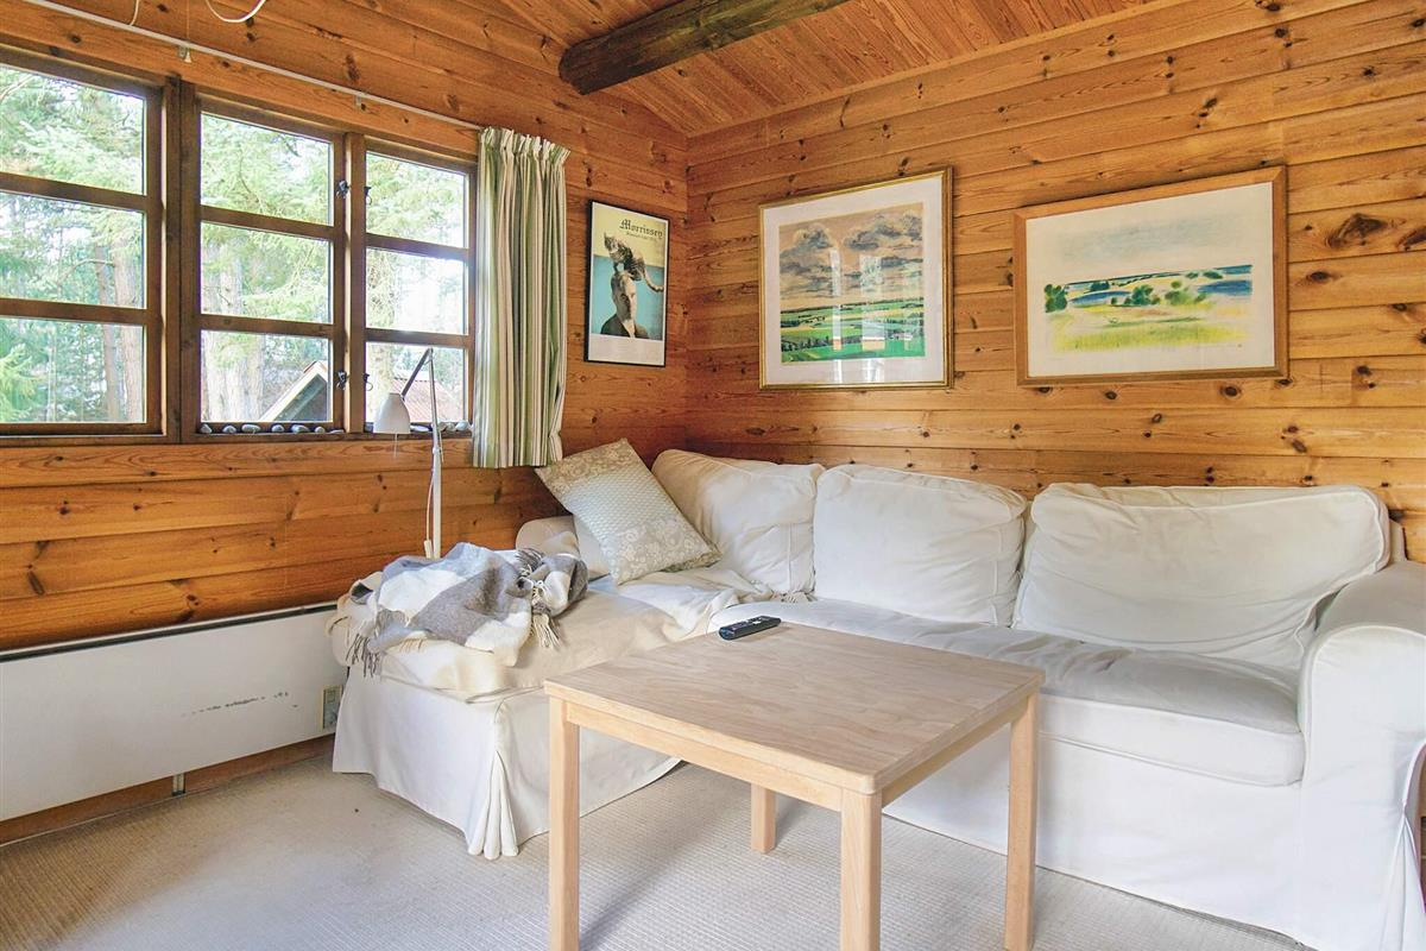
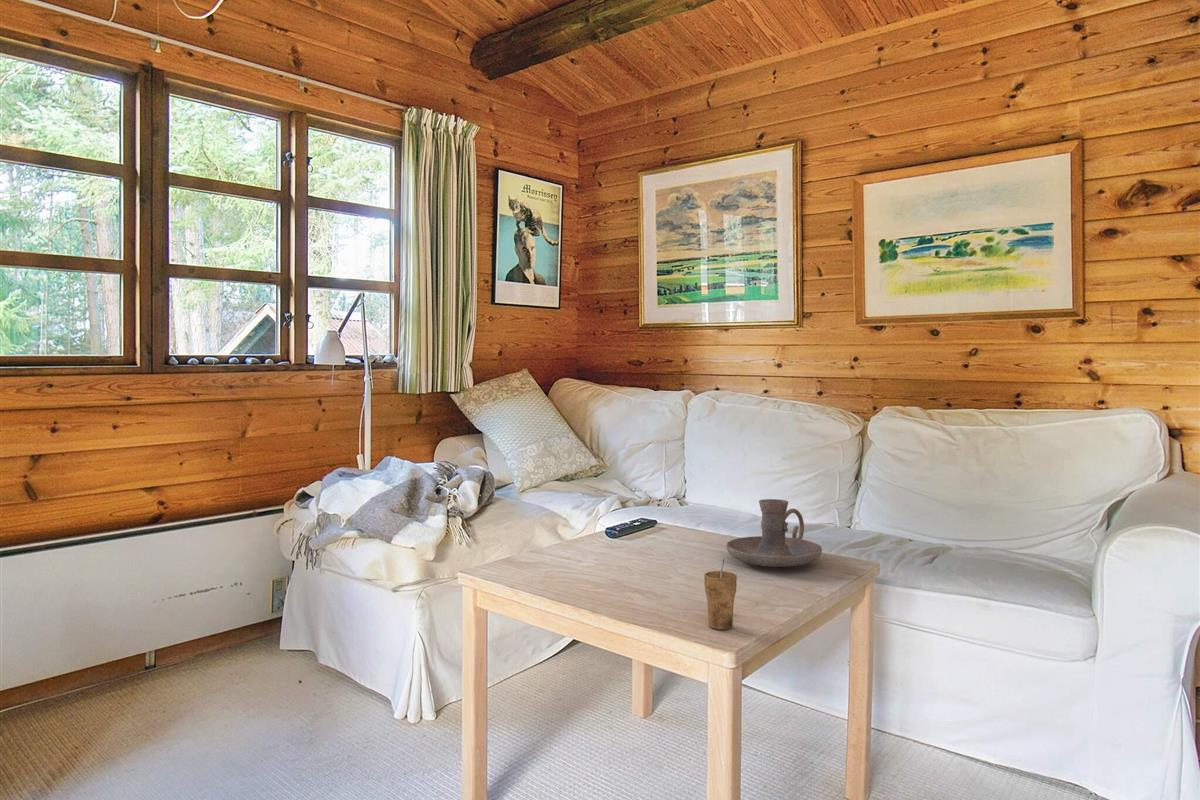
+ cup [703,557,738,630]
+ candle holder [725,498,823,568]
